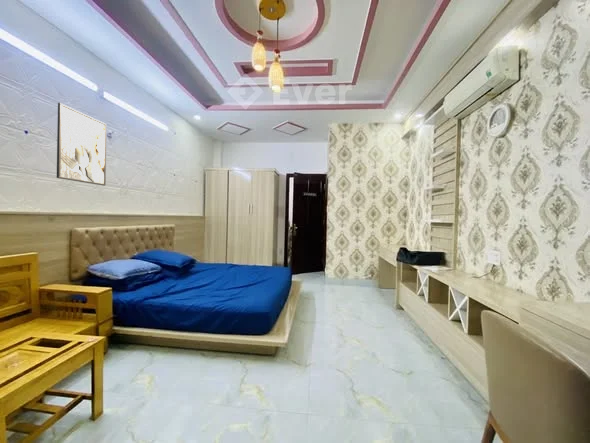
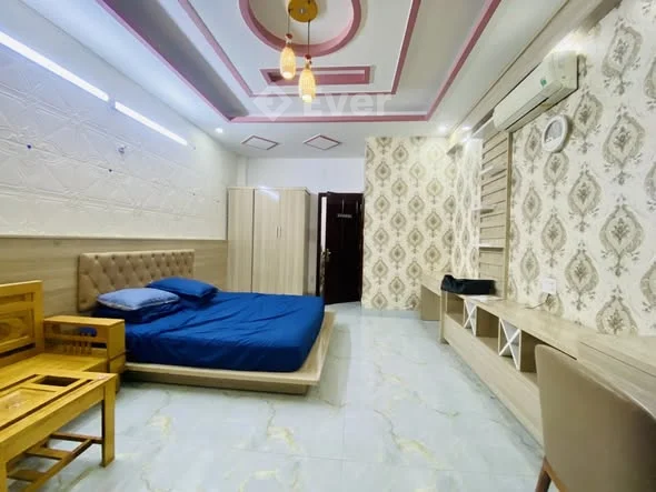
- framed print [56,102,108,187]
